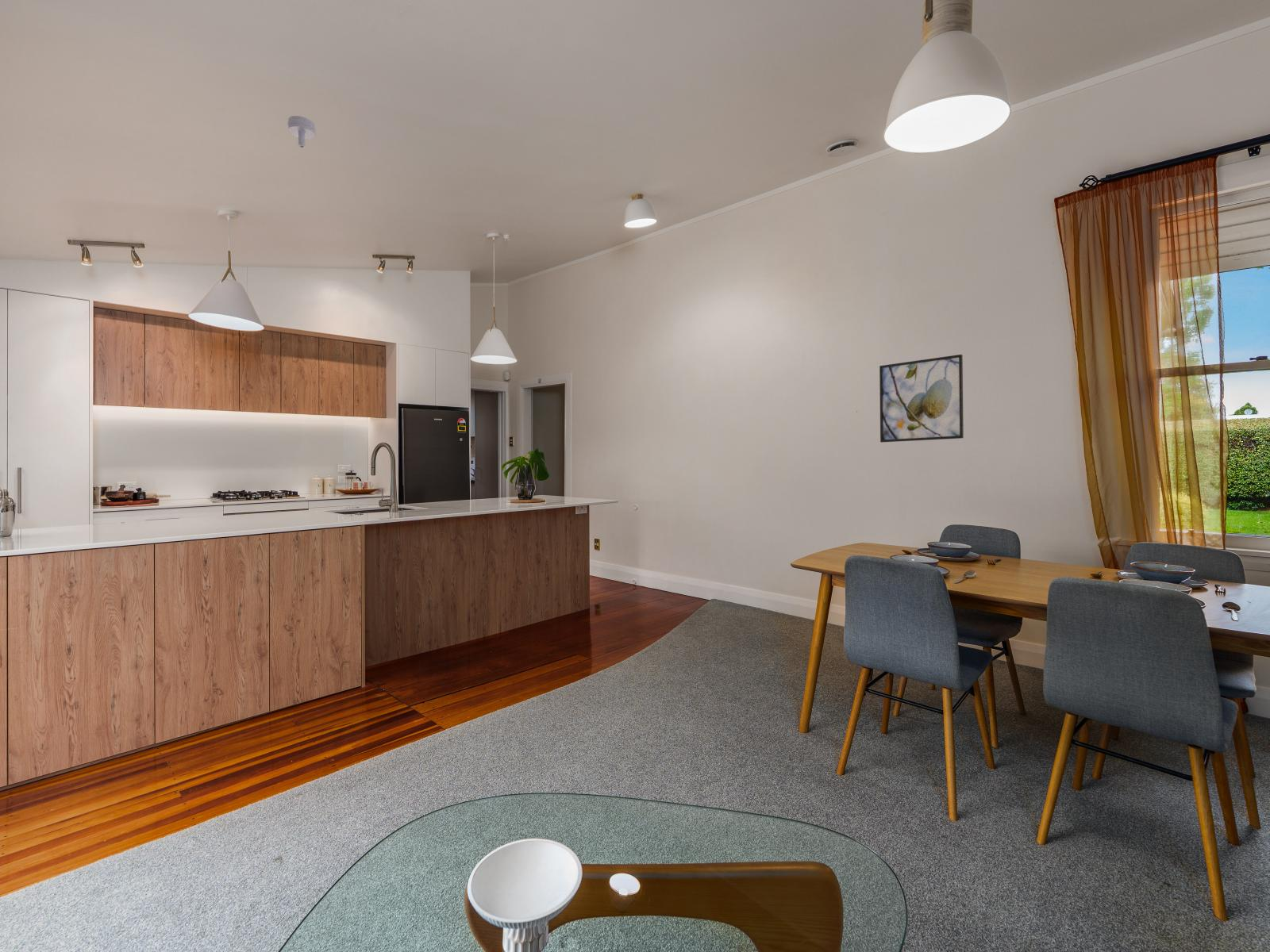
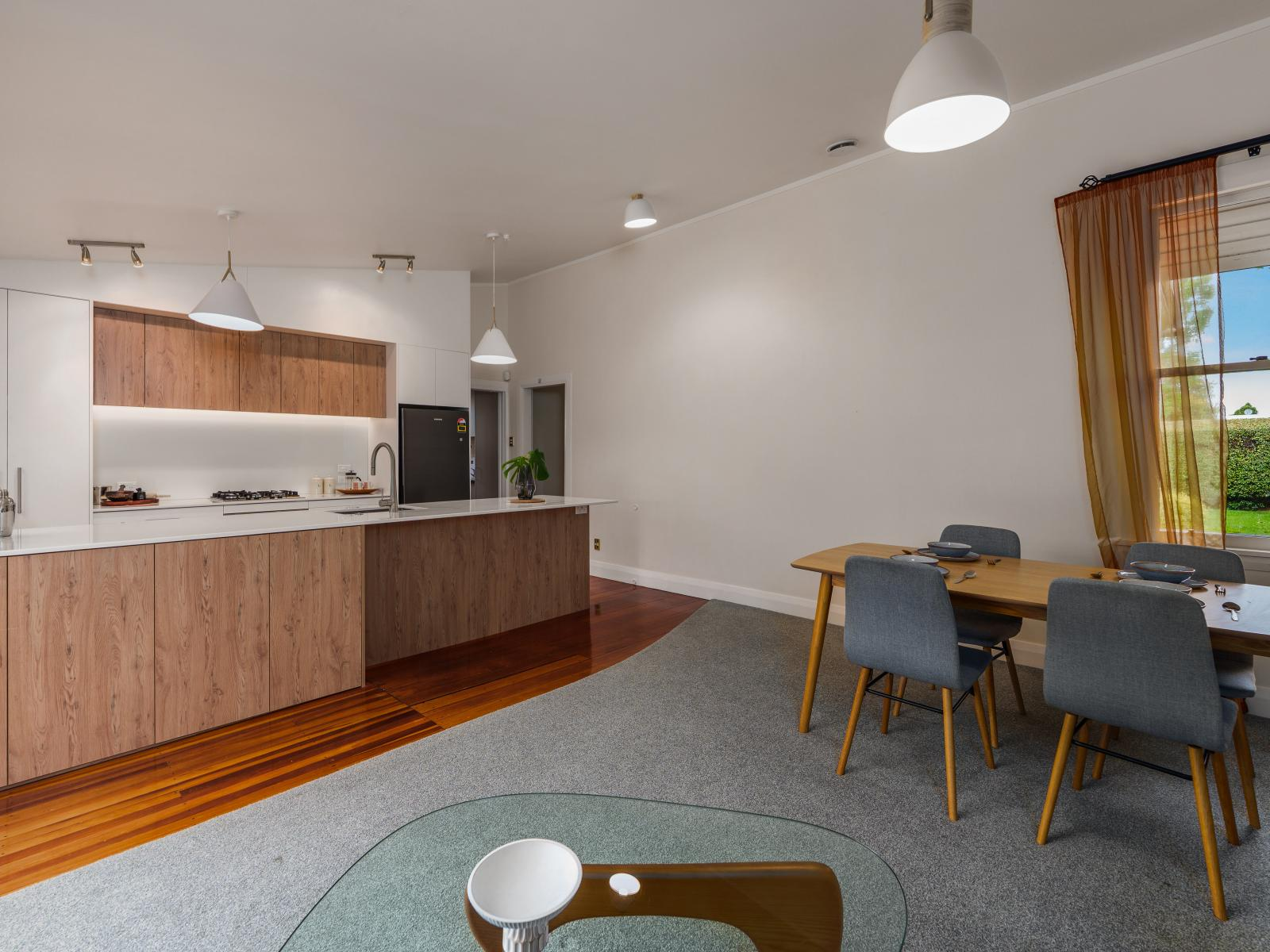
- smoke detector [287,115,316,149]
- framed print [879,354,964,443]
